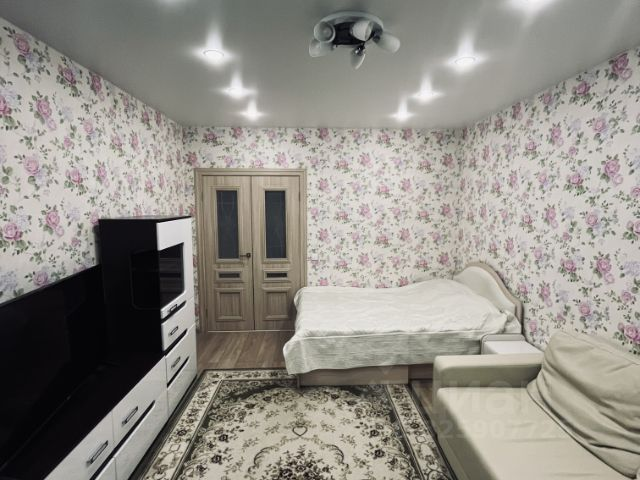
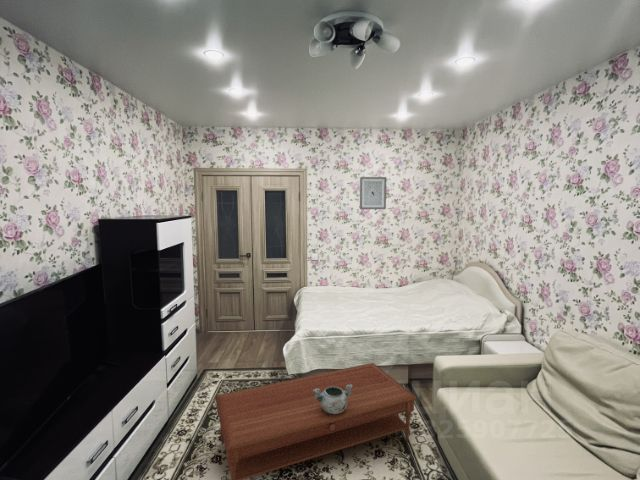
+ coffee table [214,362,417,480]
+ wall art [359,176,387,210]
+ decorative bowl [313,384,353,414]
